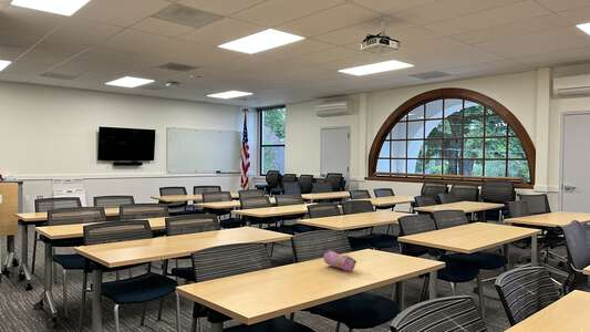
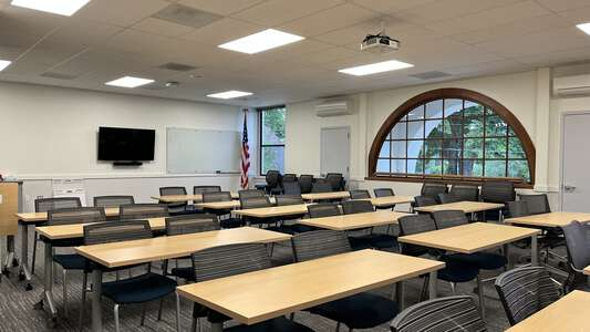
- pencil case [322,249,358,273]
